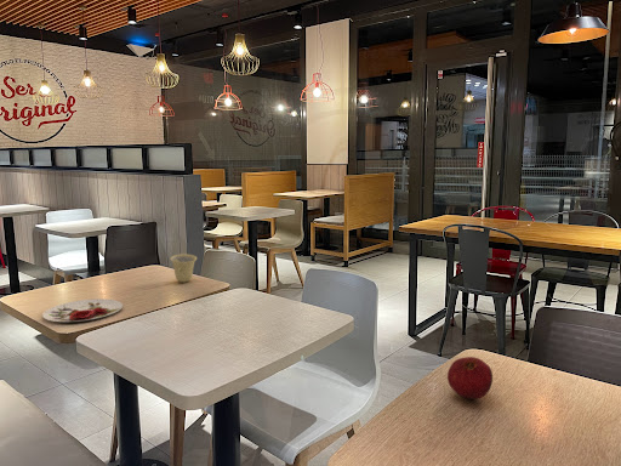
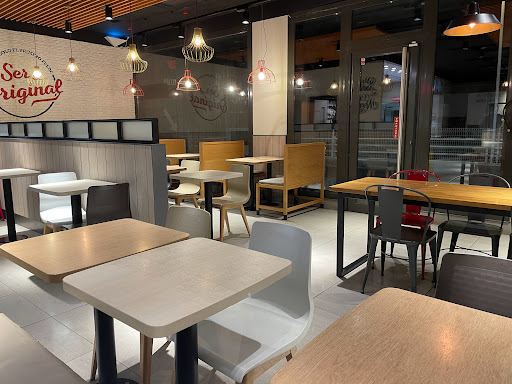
- cup [170,252,198,284]
- fruit [446,356,494,400]
- plate [41,299,124,323]
